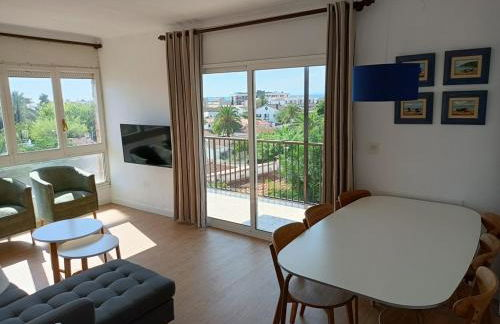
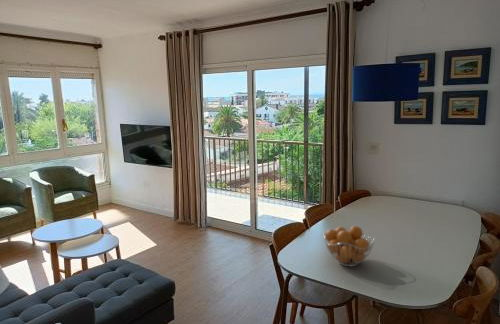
+ fruit basket [323,225,376,267]
